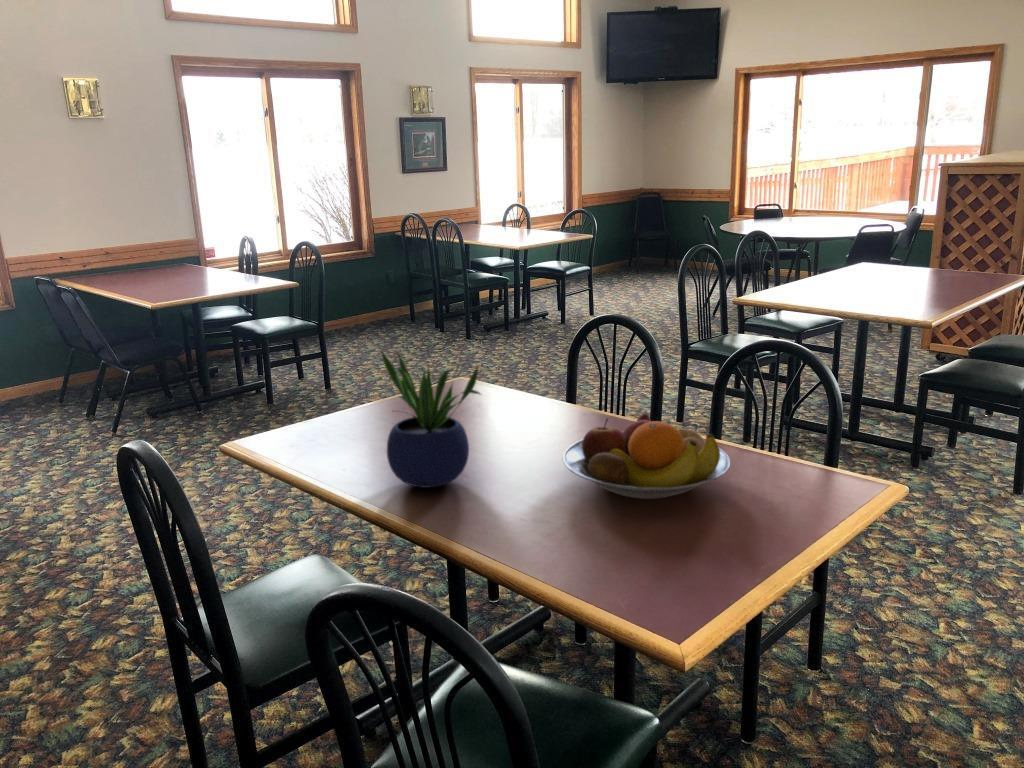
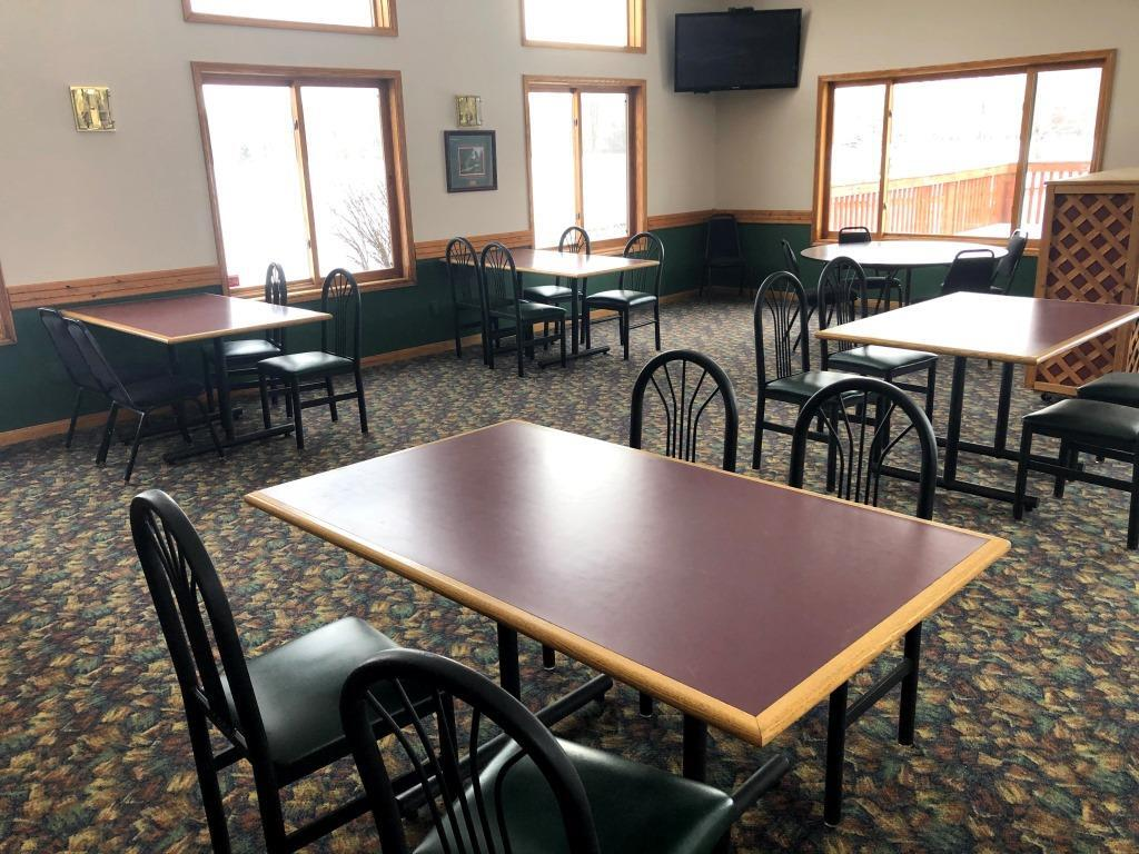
- potted plant [379,348,483,489]
- fruit bowl [562,412,731,500]
